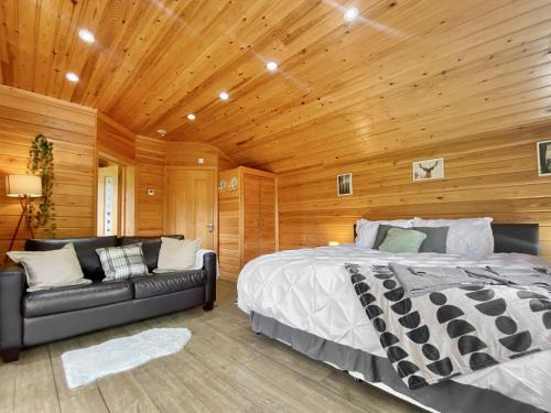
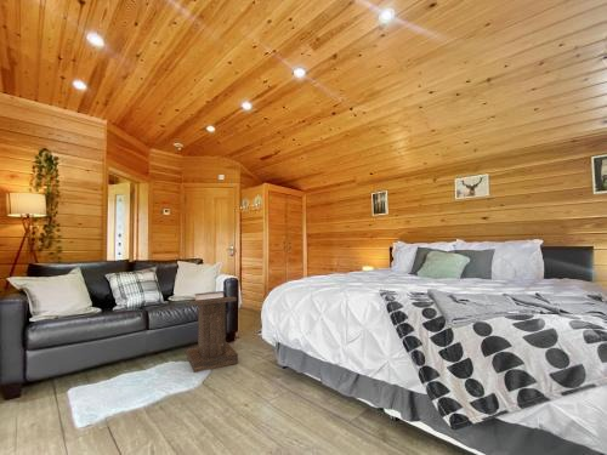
+ lectern [186,290,239,374]
